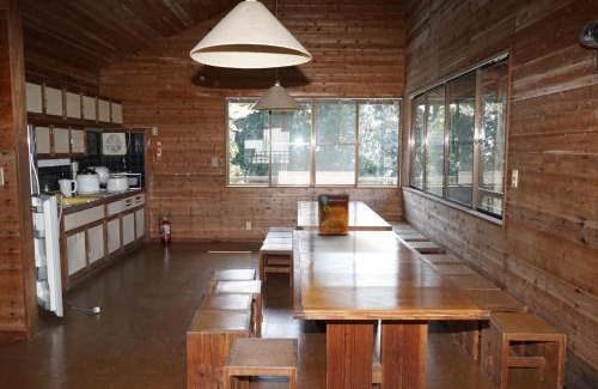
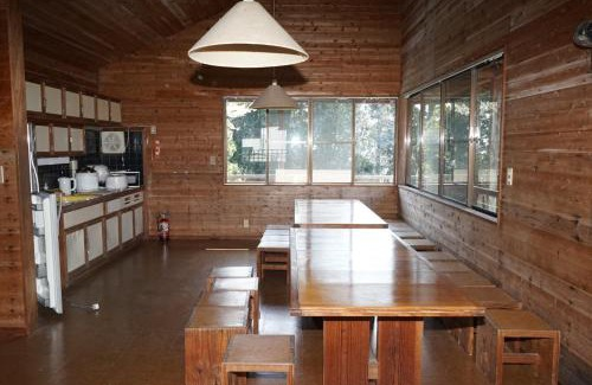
- cereal box [316,193,350,236]
